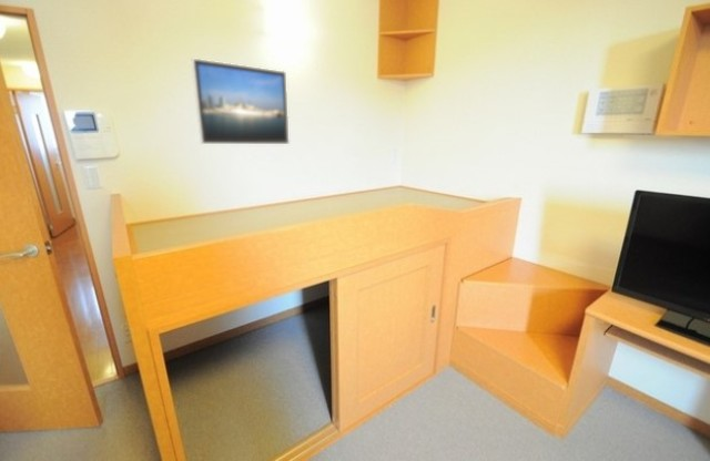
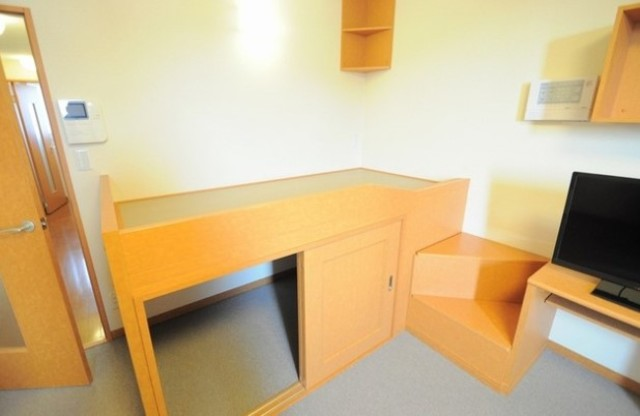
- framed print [190,57,291,145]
